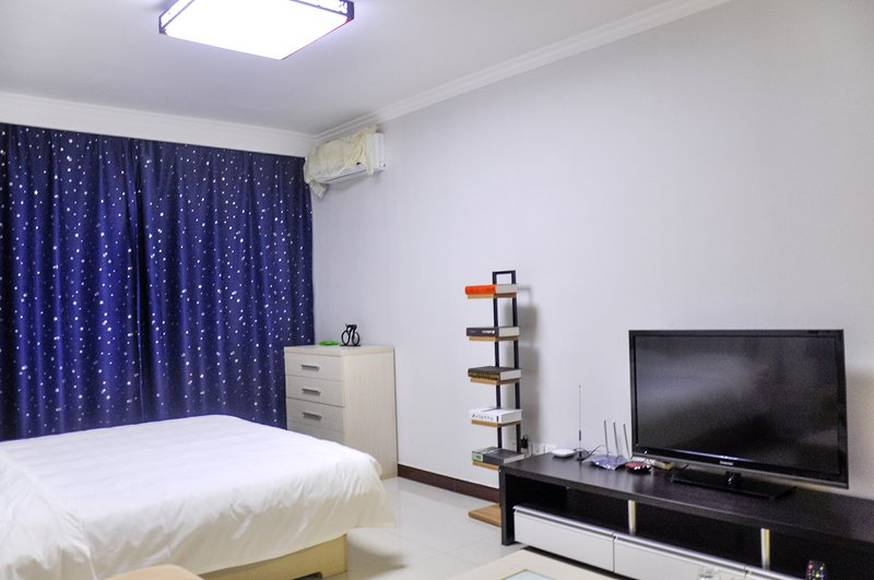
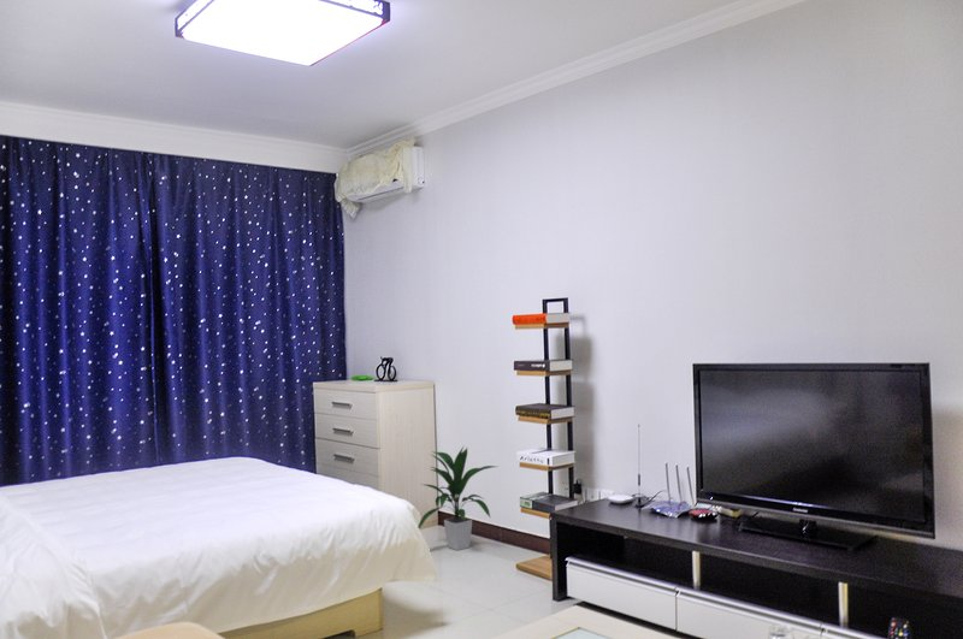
+ indoor plant [418,445,501,551]
